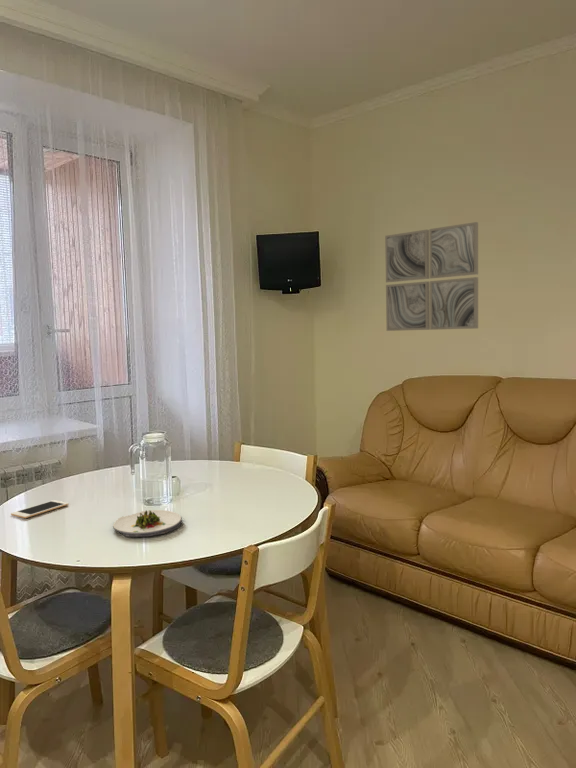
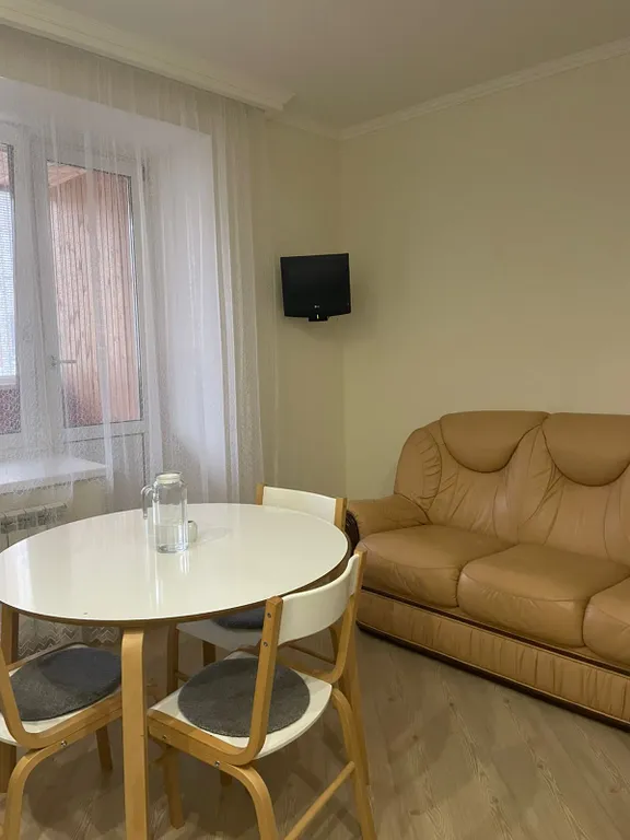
- cell phone [10,499,69,519]
- wall art [384,221,479,332]
- salad plate [112,509,184,538]
